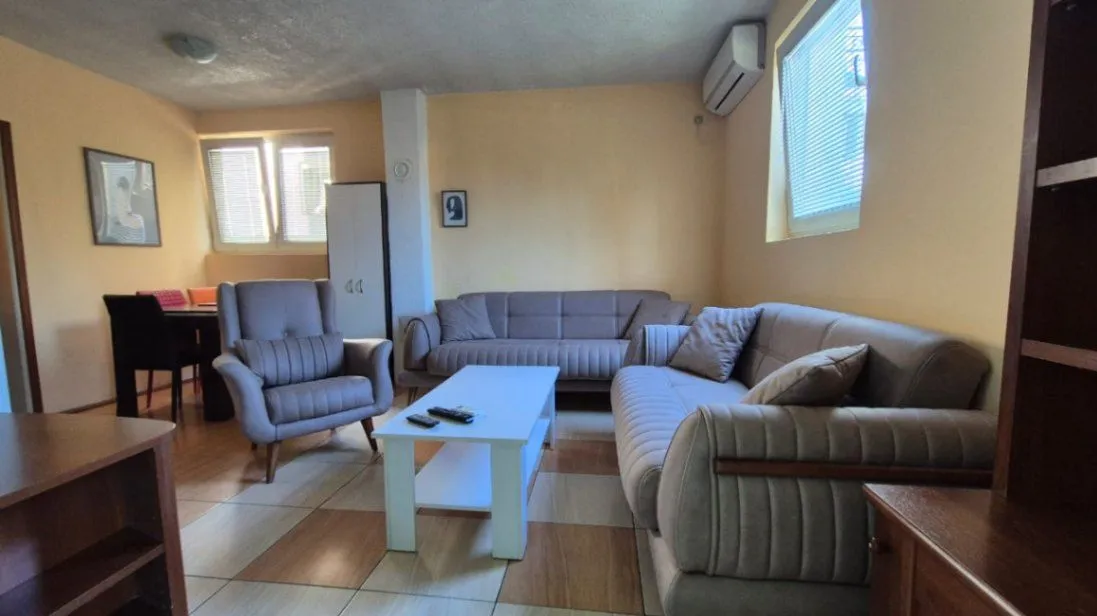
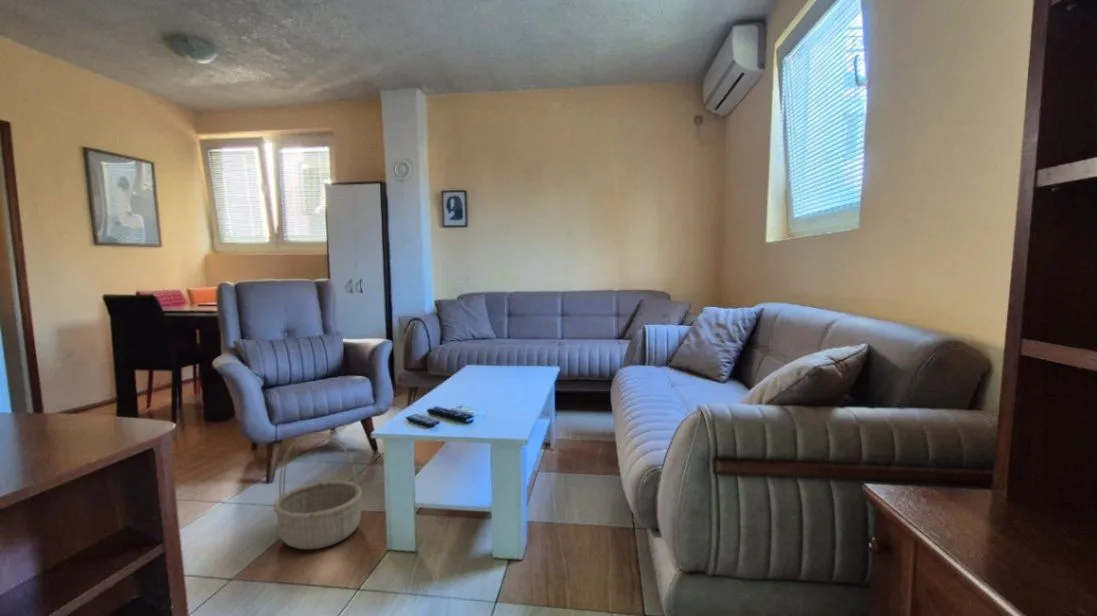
+ basket [273,432,364,550]
